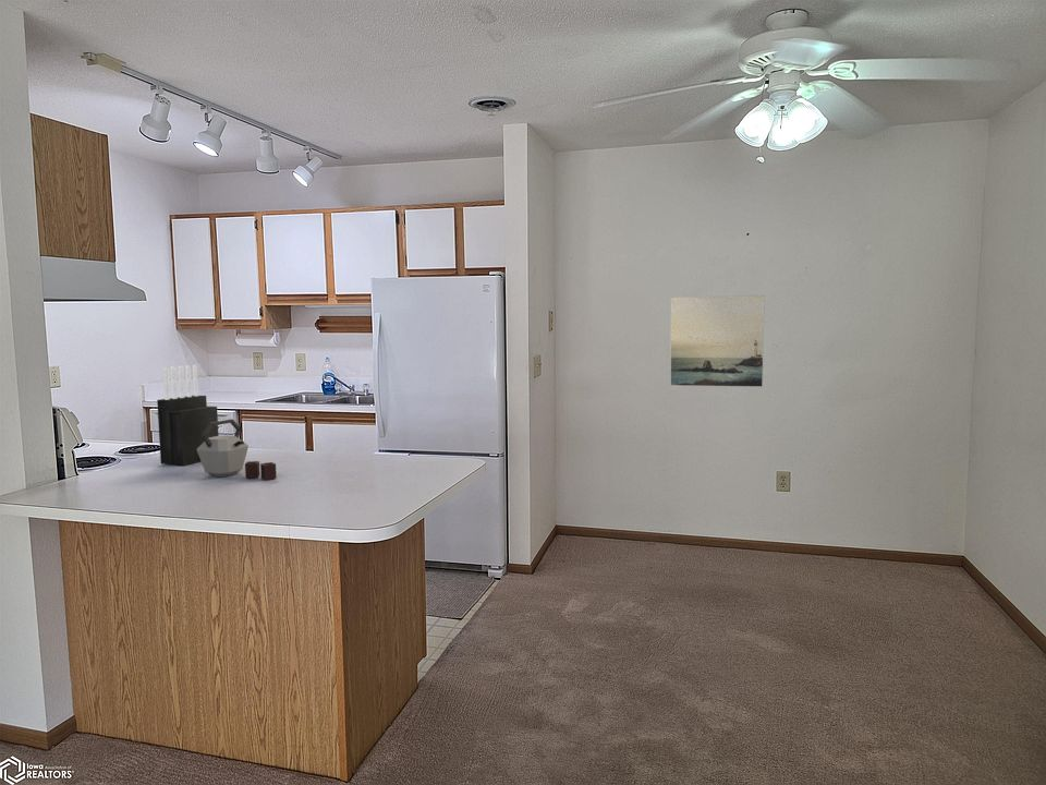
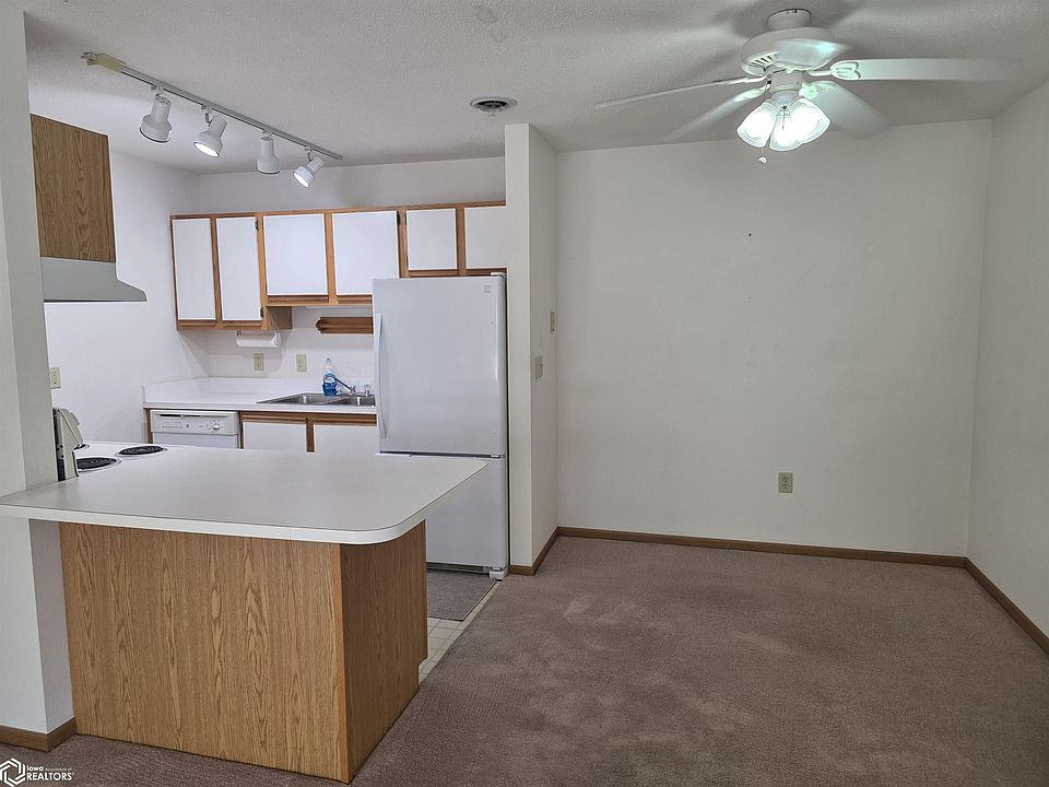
- kettle [197,419,278,481]
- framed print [669,294,766,388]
- knife block [156,364,220,467]
